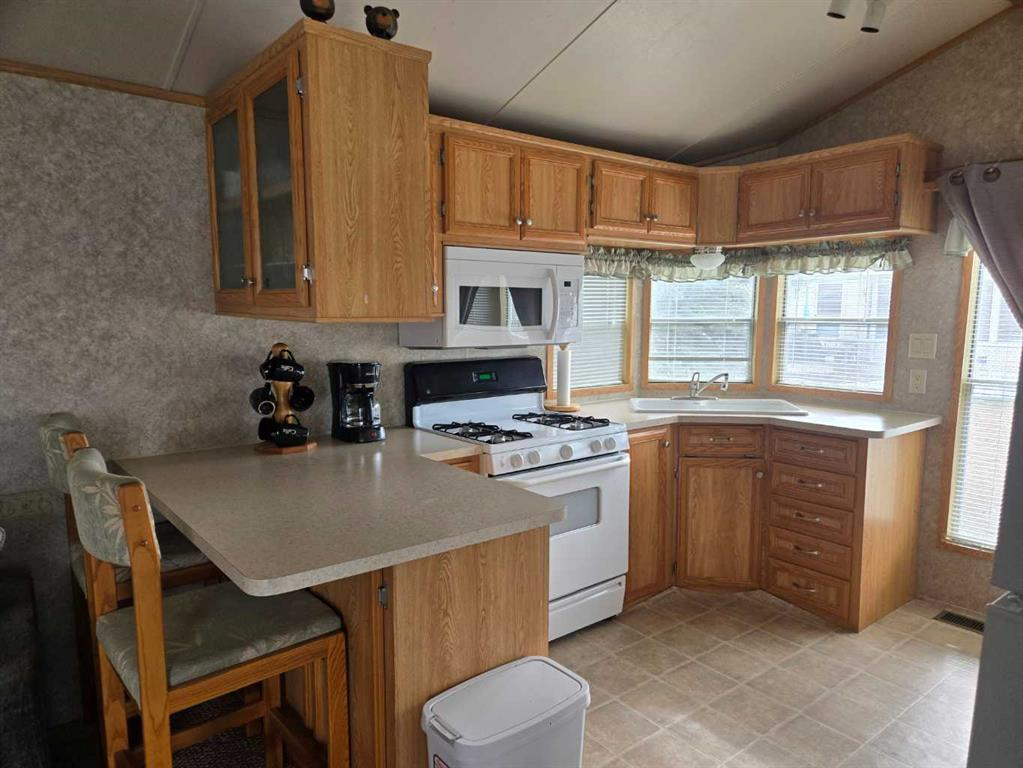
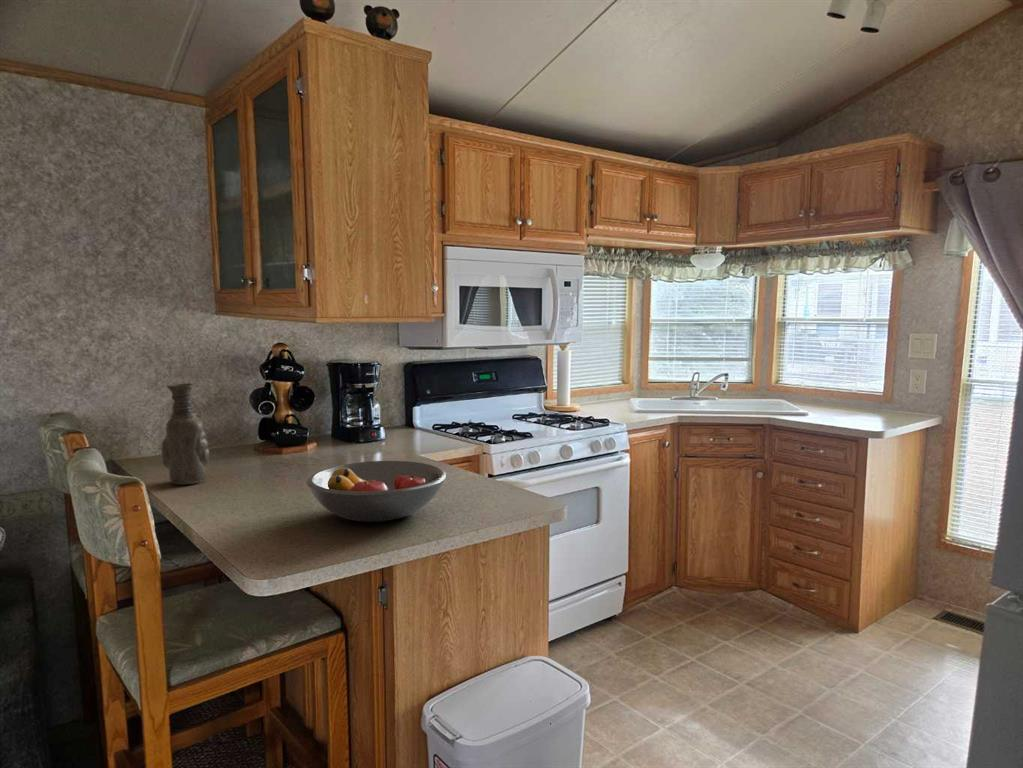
+ vase [160,382,211,485]
+ fruit bowl [305,460,447,523]
